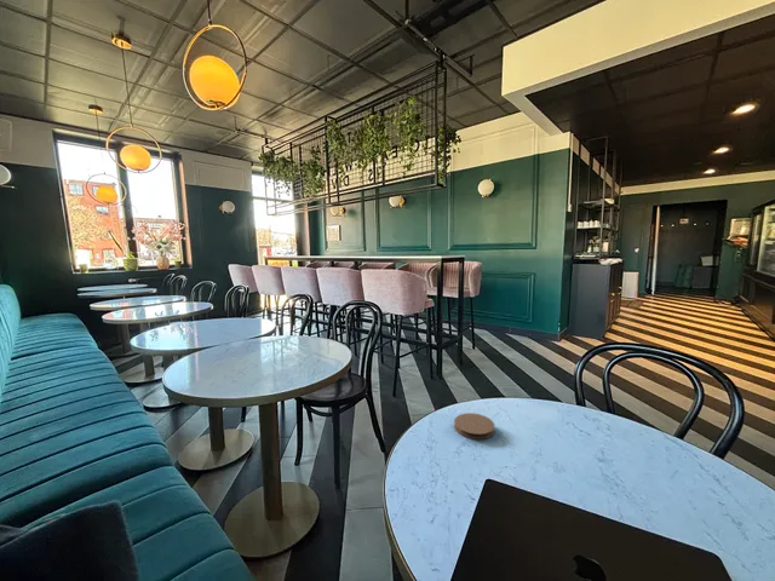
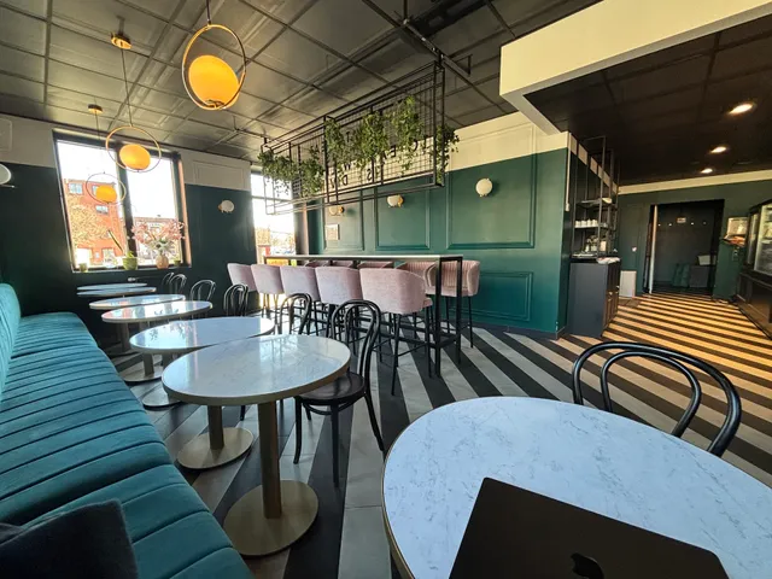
- coaster [453,412,495,441]
